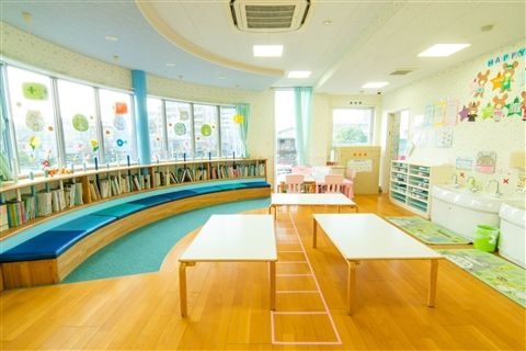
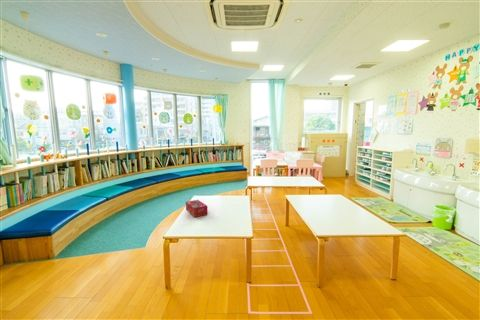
+ tissue box [185,199,209,218]
